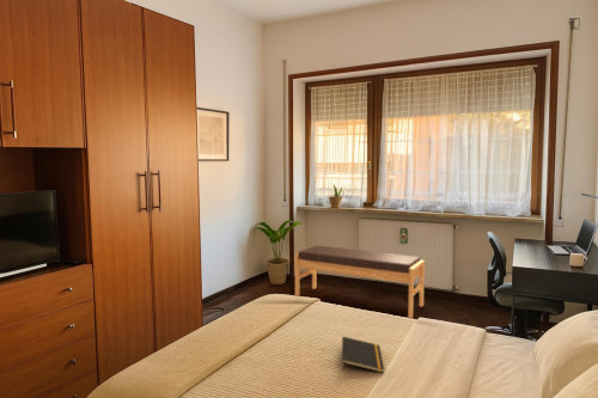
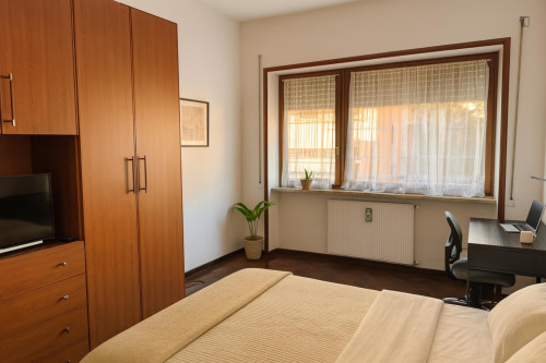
- notepad [341,336,385,374]
- bench [294,245,426,319]
